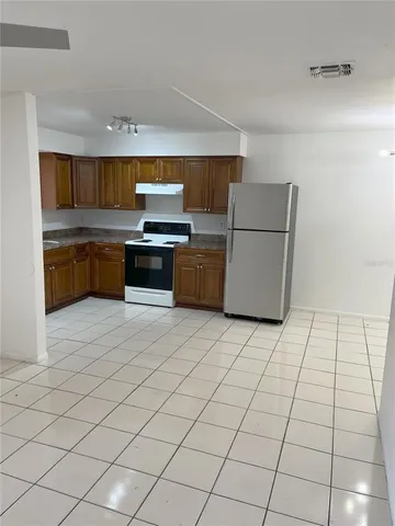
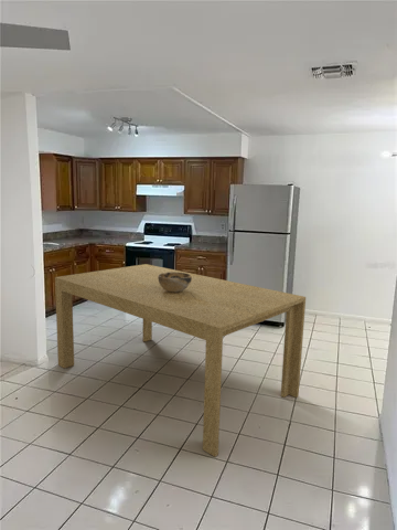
+ decorative bowl [158,272,192,293]
+ dining table [54,263,307,458]
